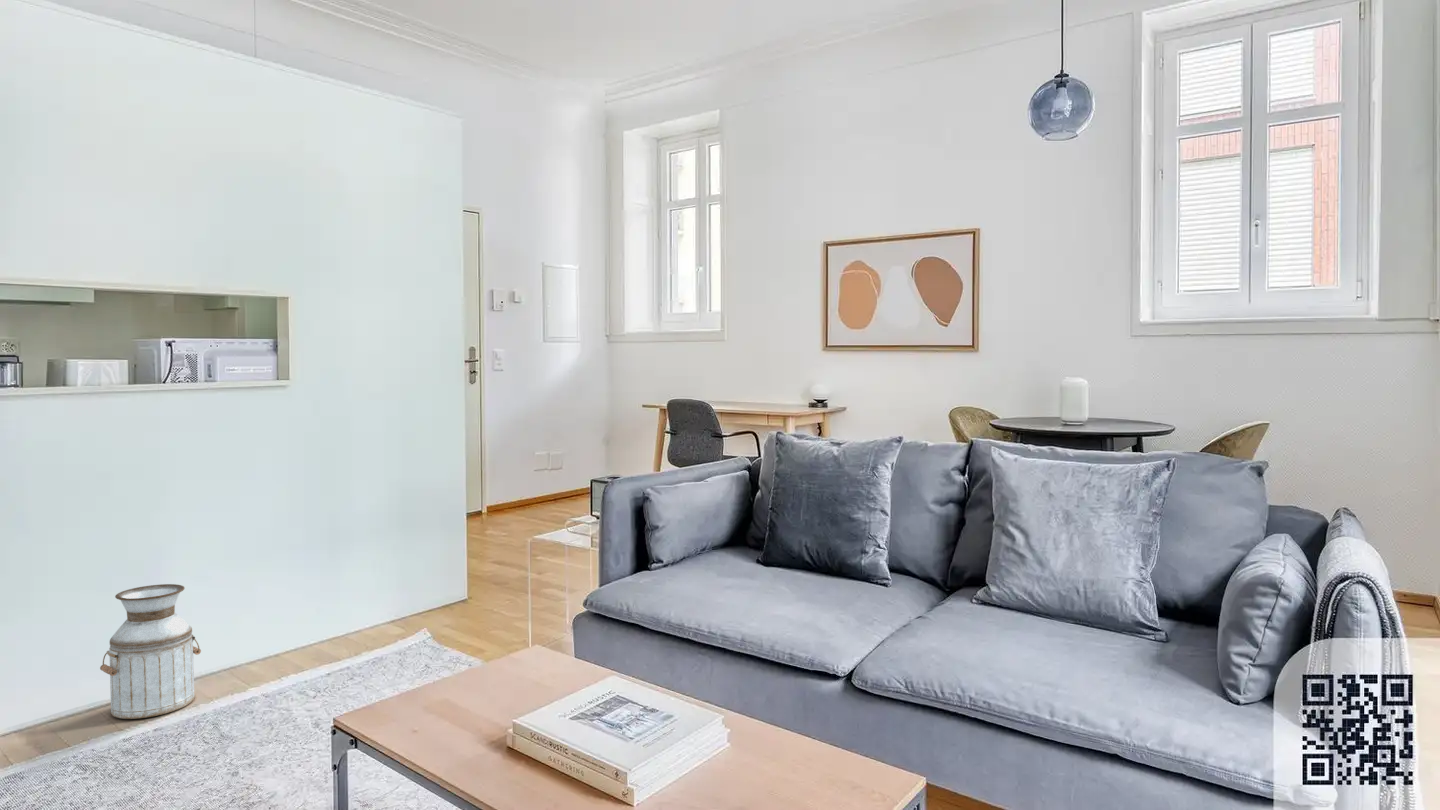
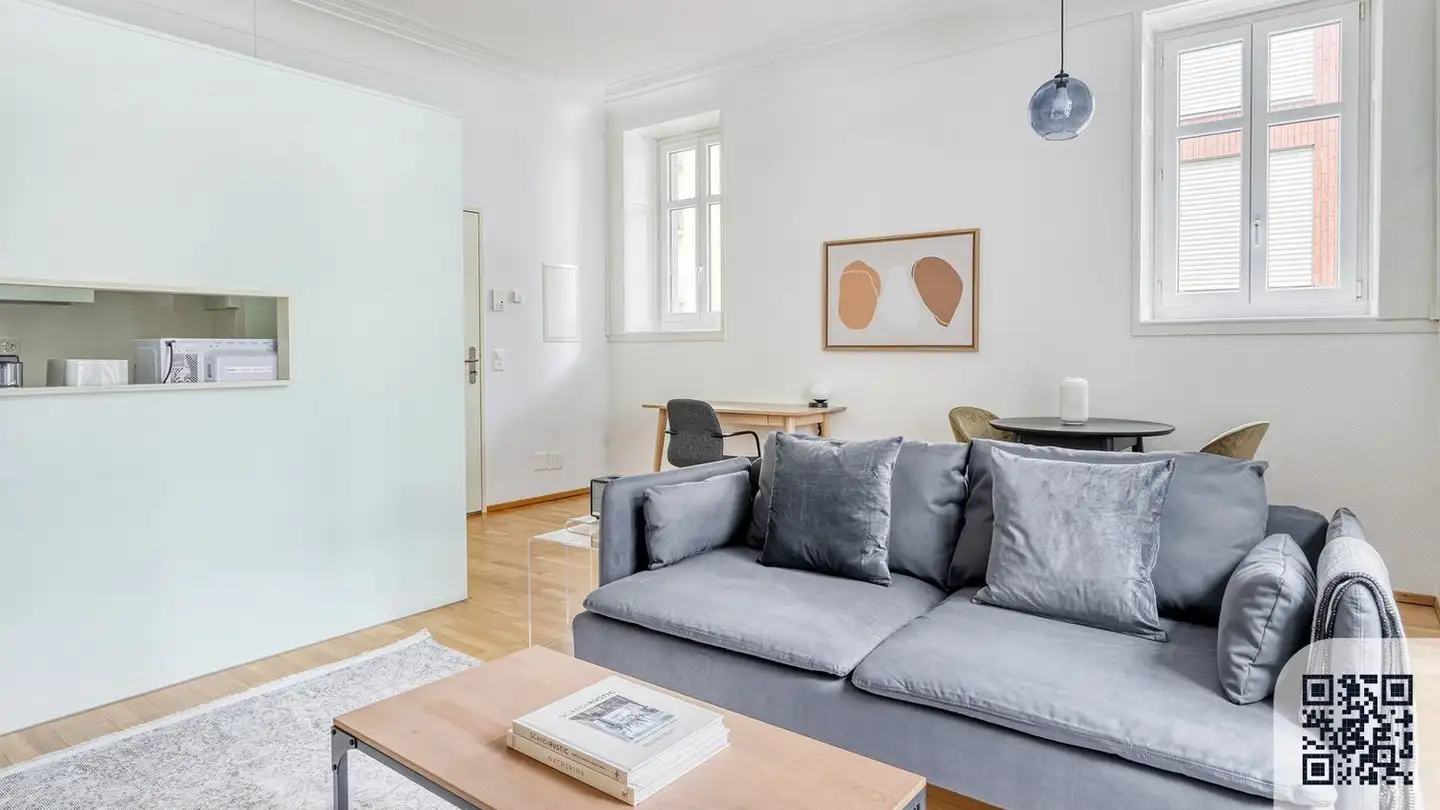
- planter [99,583,202,720]
